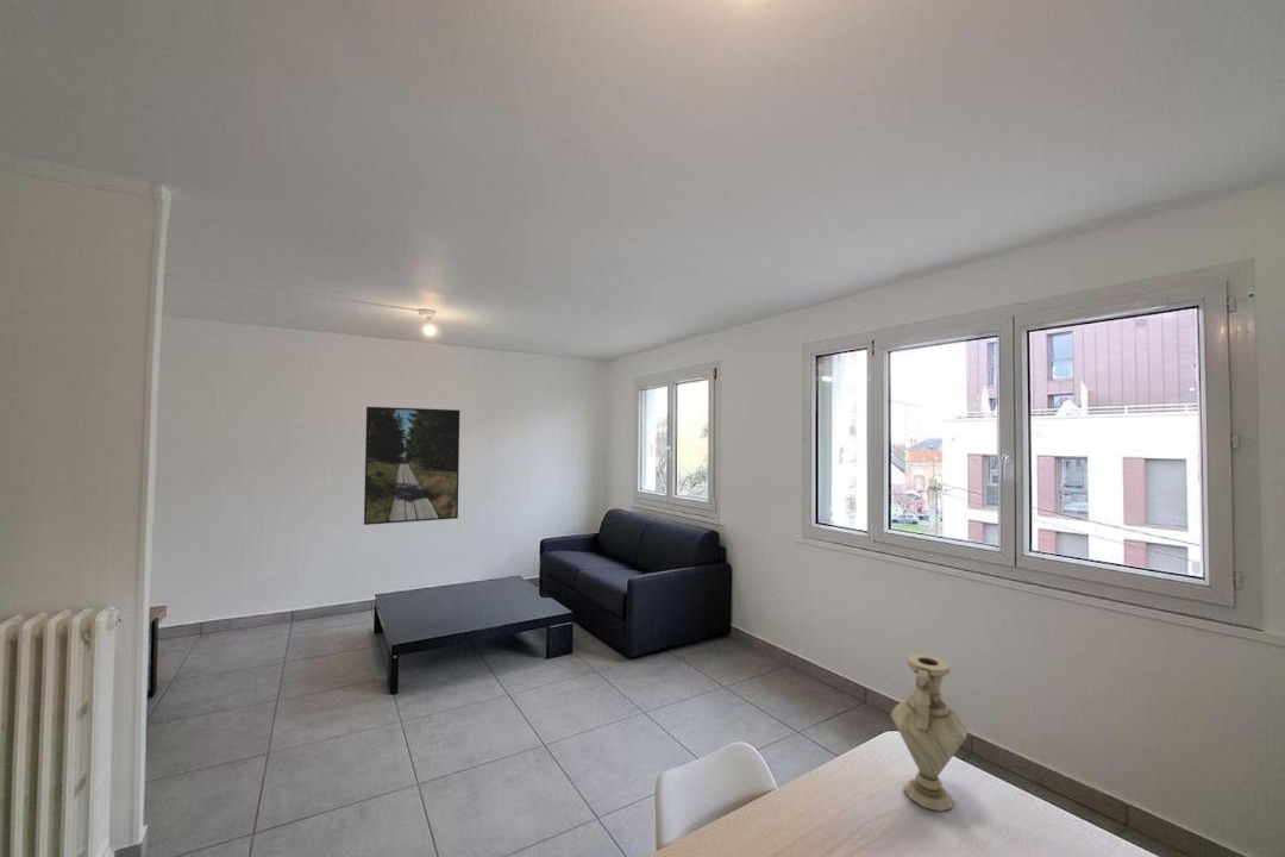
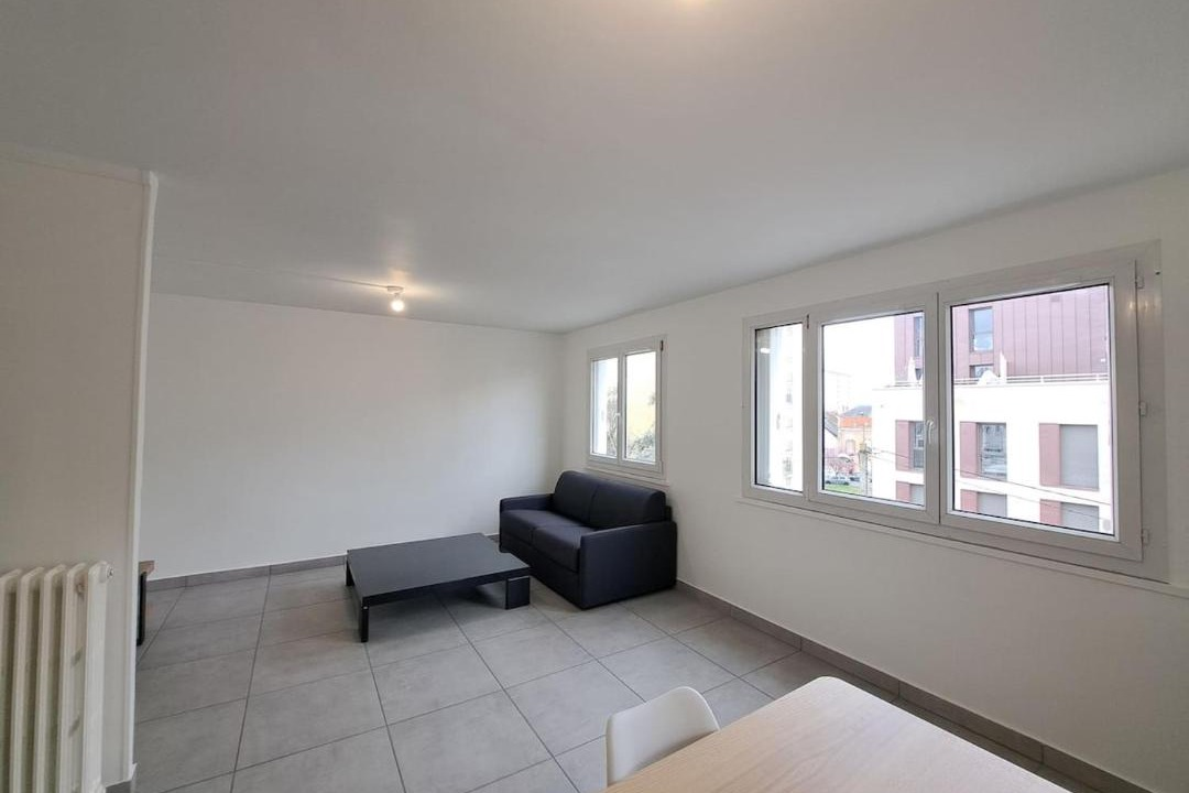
- vase [889,652,970,812]
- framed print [363,406,460,526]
